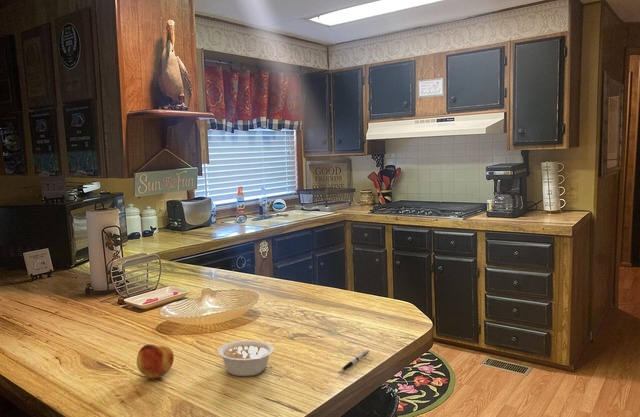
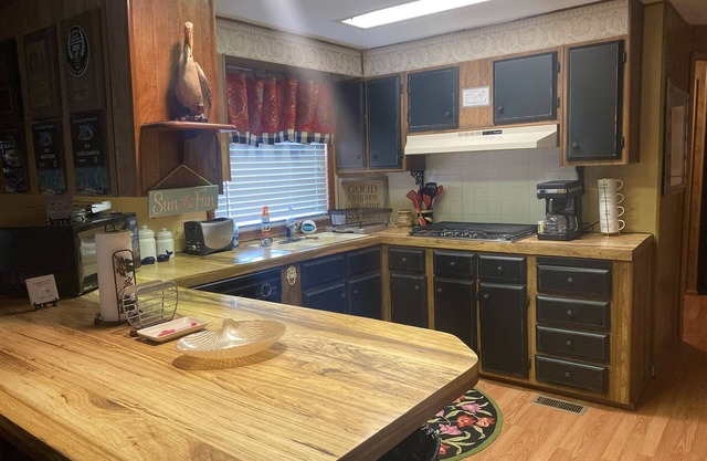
- fruit [136,343,175,379]
- pen [338,349,370,374]
- legume [216,339,275,377]
